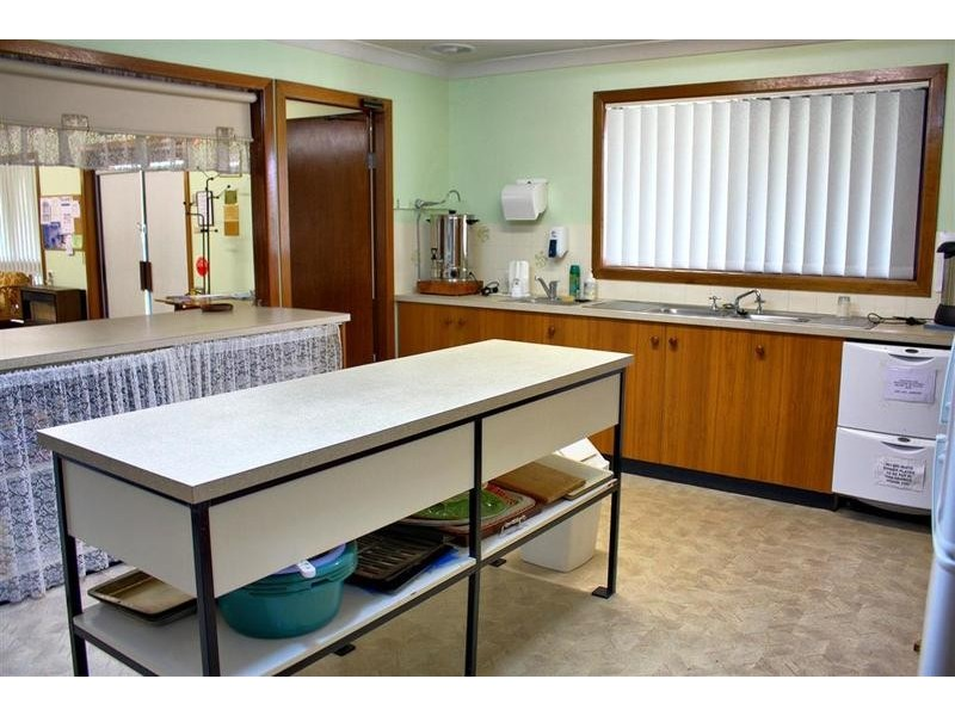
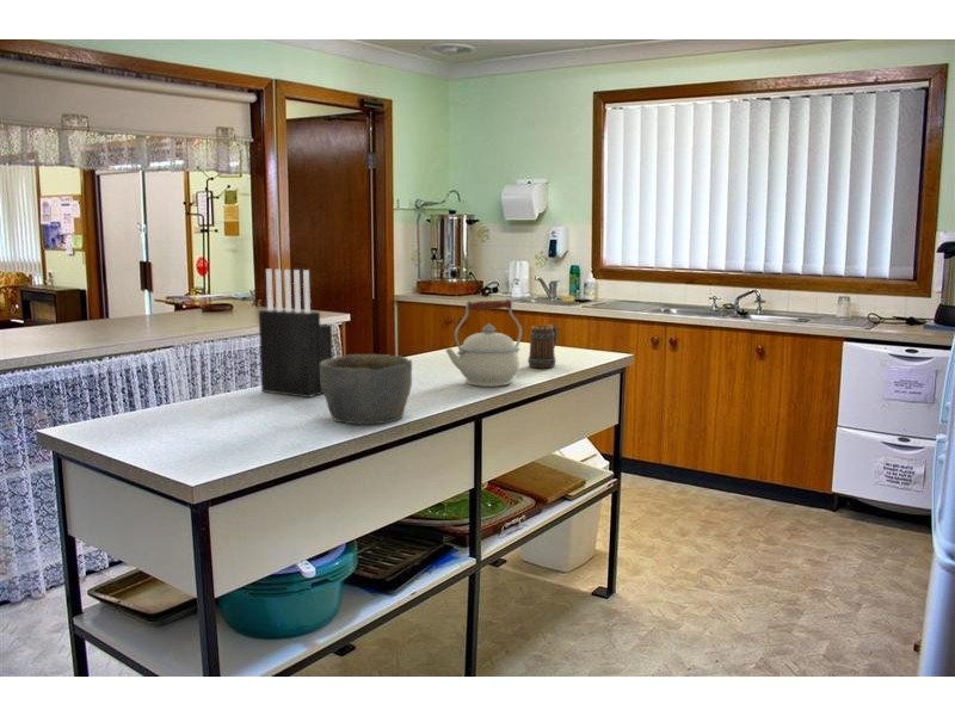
+ kettle [444,298,523,388]
+ knife block [258,268,333,399]
+ mug [526,323,559,369]
+ bowl [320,353,413,426]
